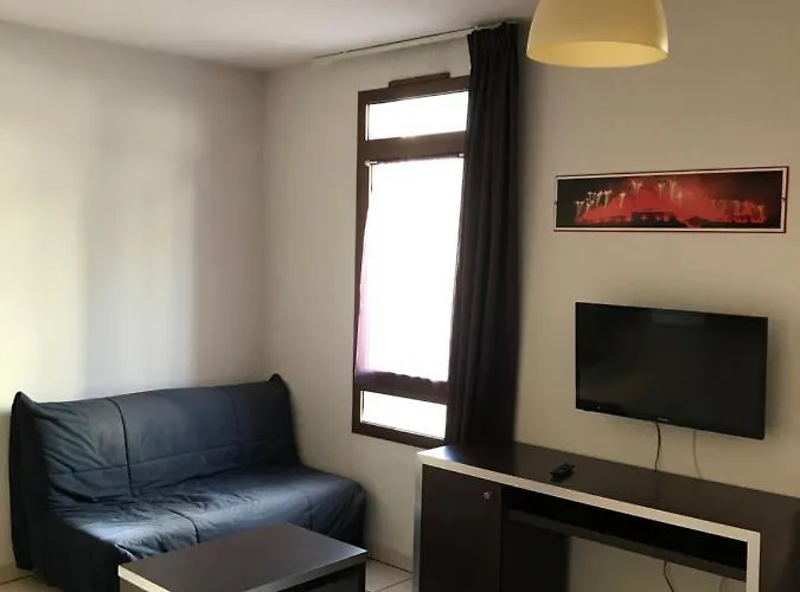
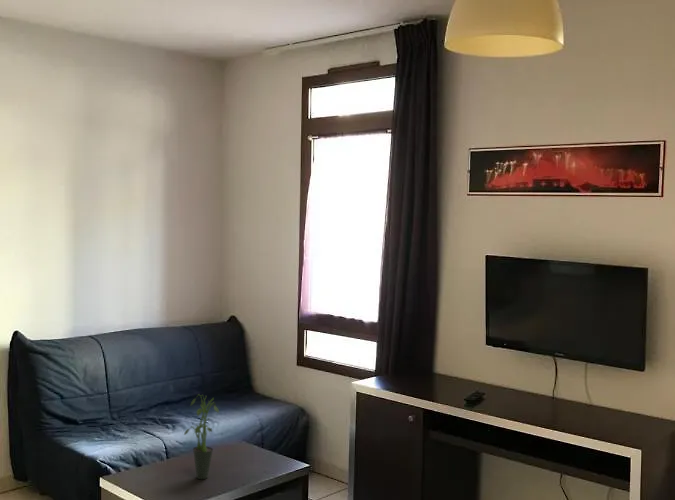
+ potted plant [183,393,220,480]
